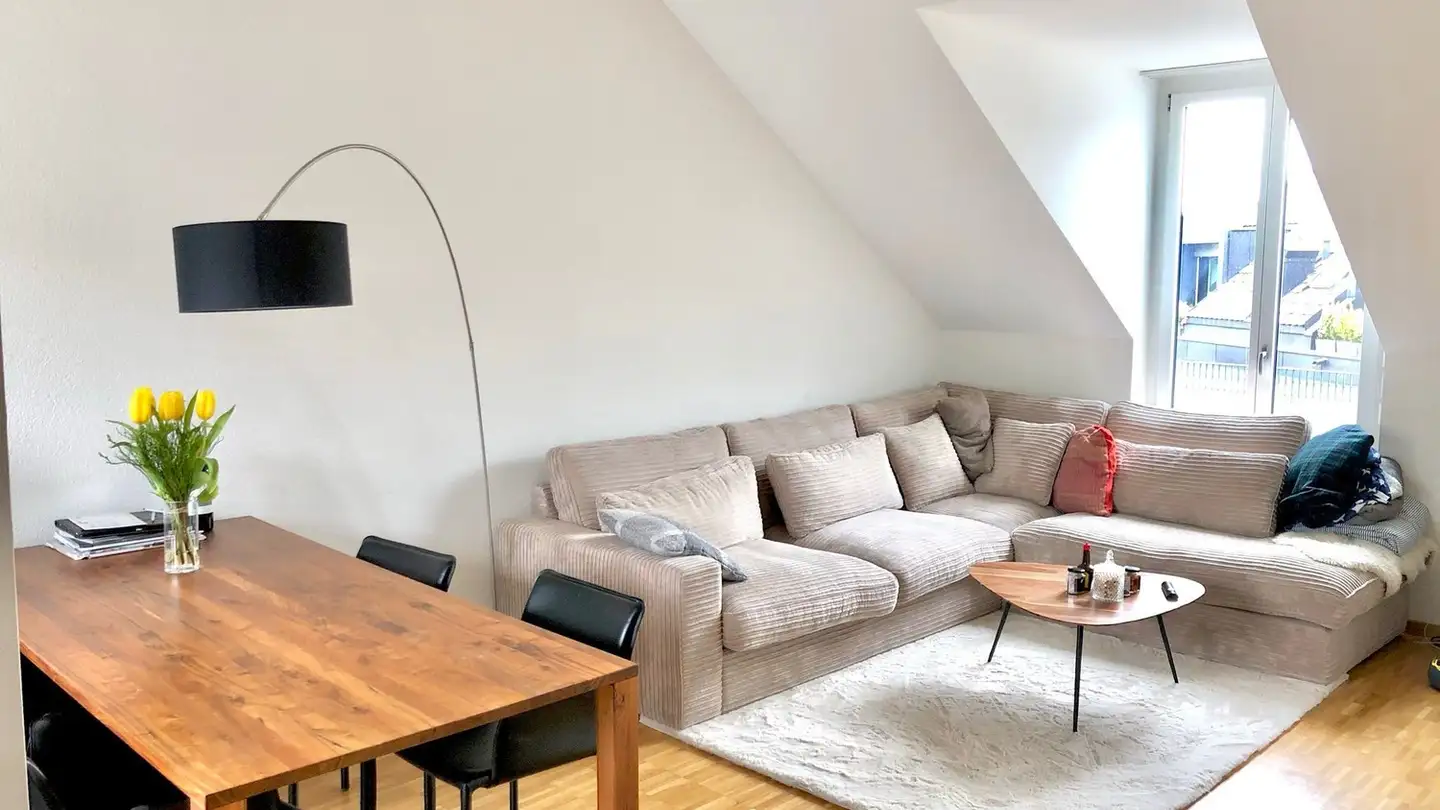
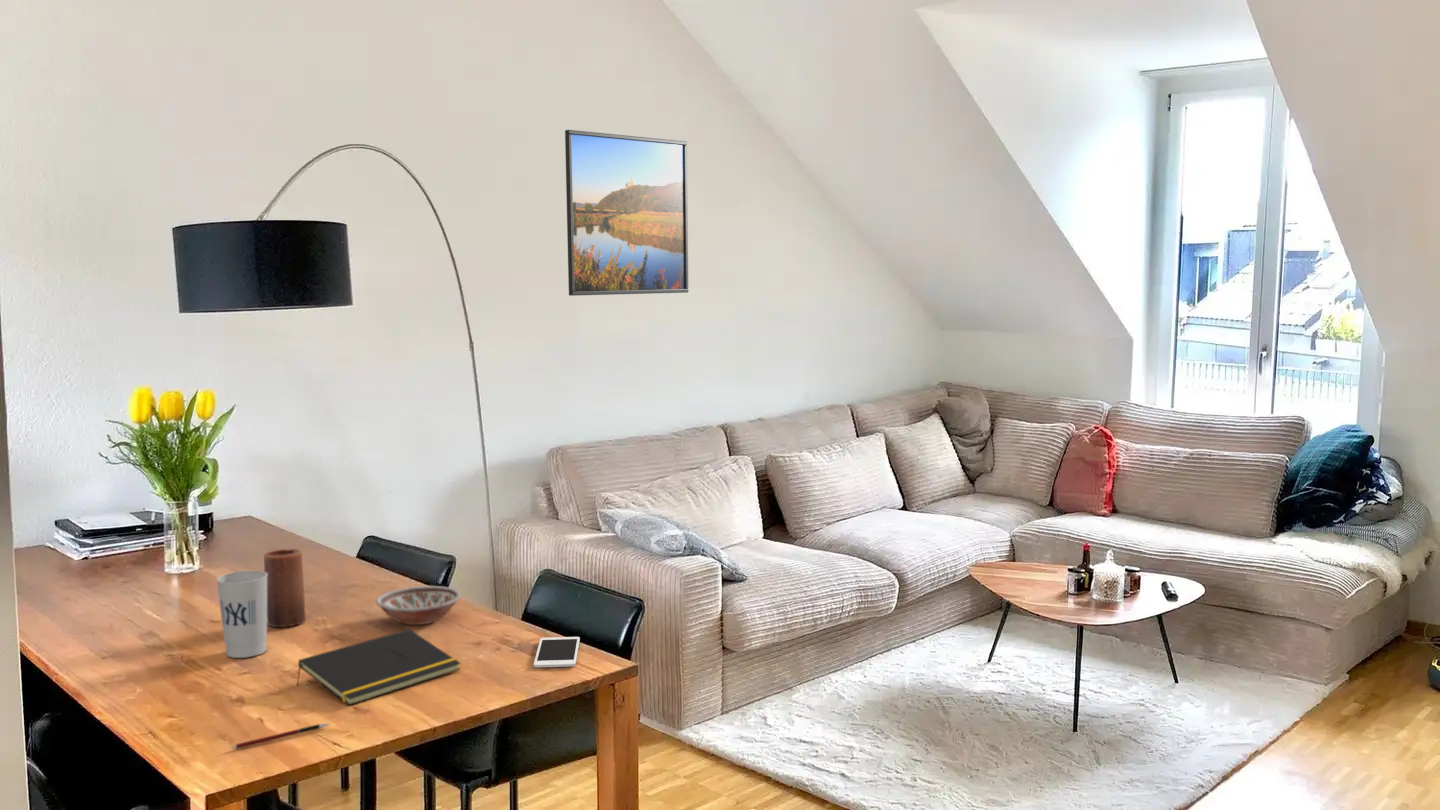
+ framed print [564,129,689,297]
+ candle [263,548,306,628]
+ cell phone [533,636,581,669]
+ bowl [375,585,462,626]
+ notepad [296,628,461,706]
+ cup [215,570,268,659]
+ pen [231,722,330,750]
